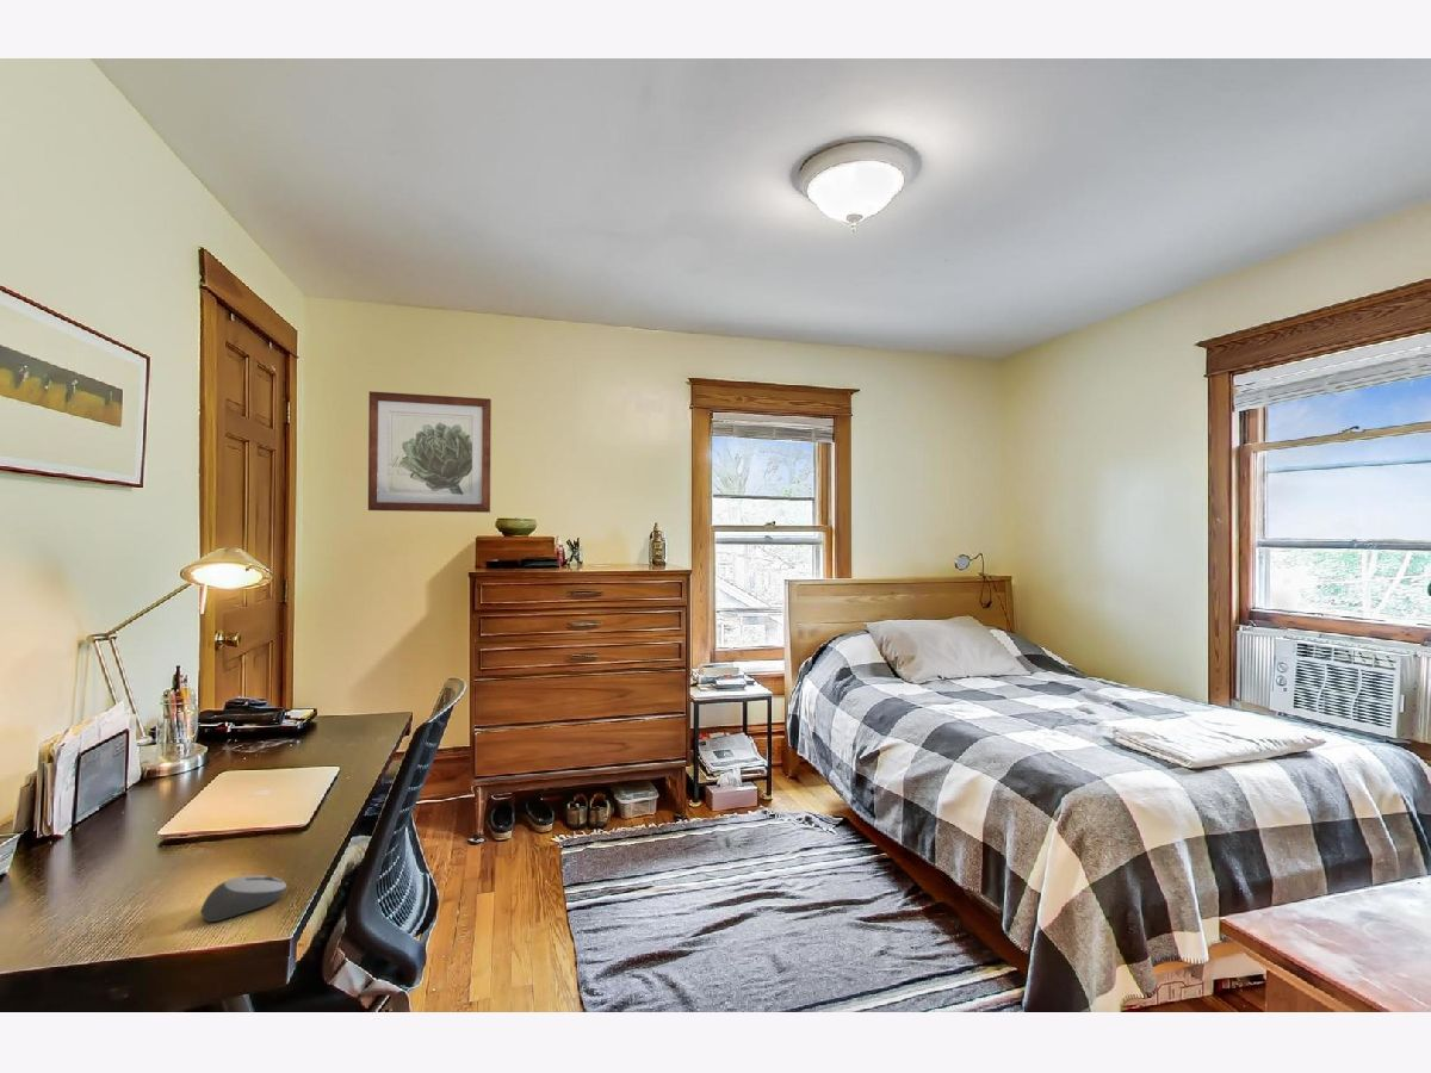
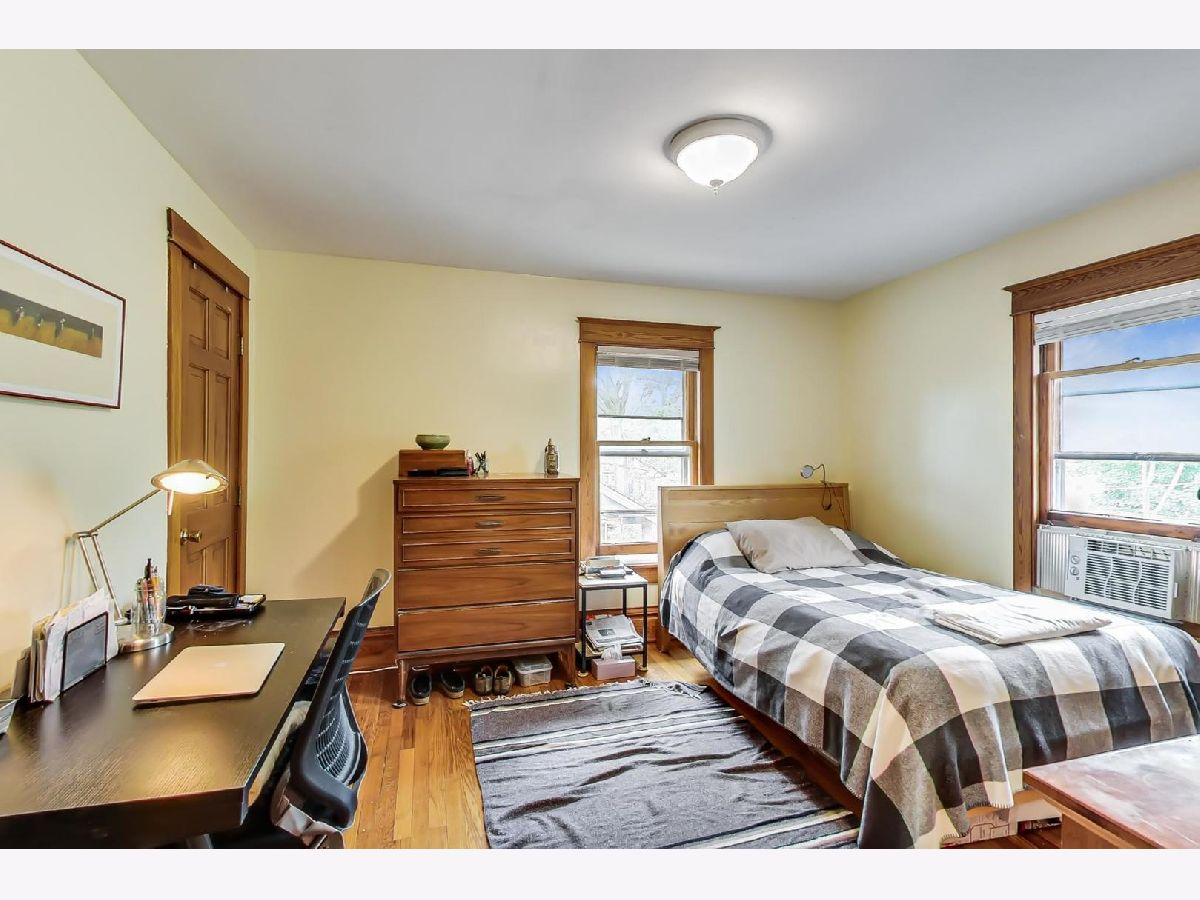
- computer mouse [200,874,287,923]
- wall art [367,390,493,514]
